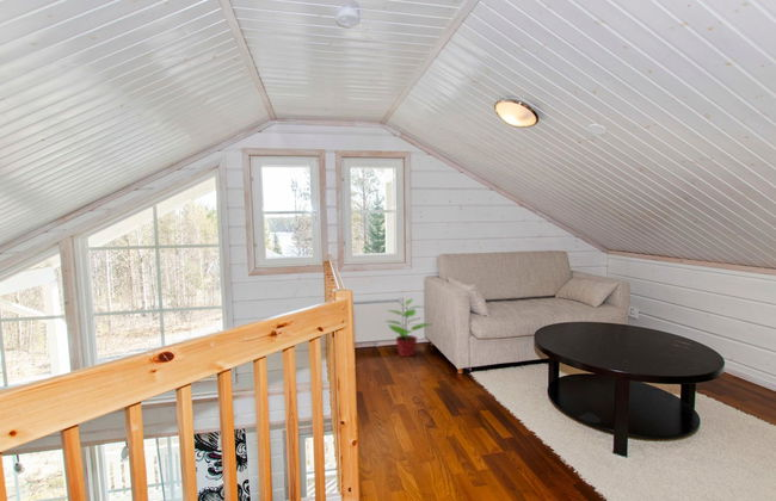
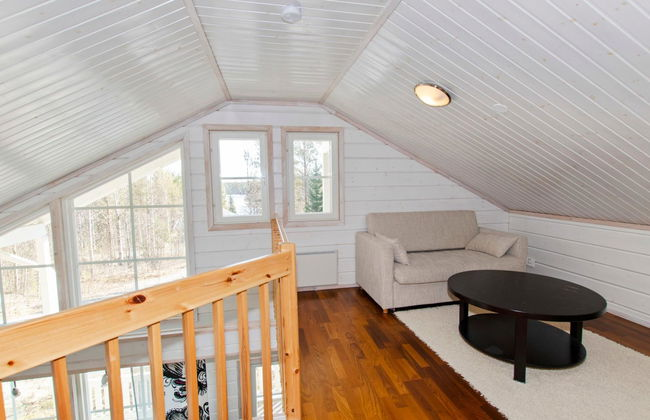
- potted plant [383,297,431,358]
